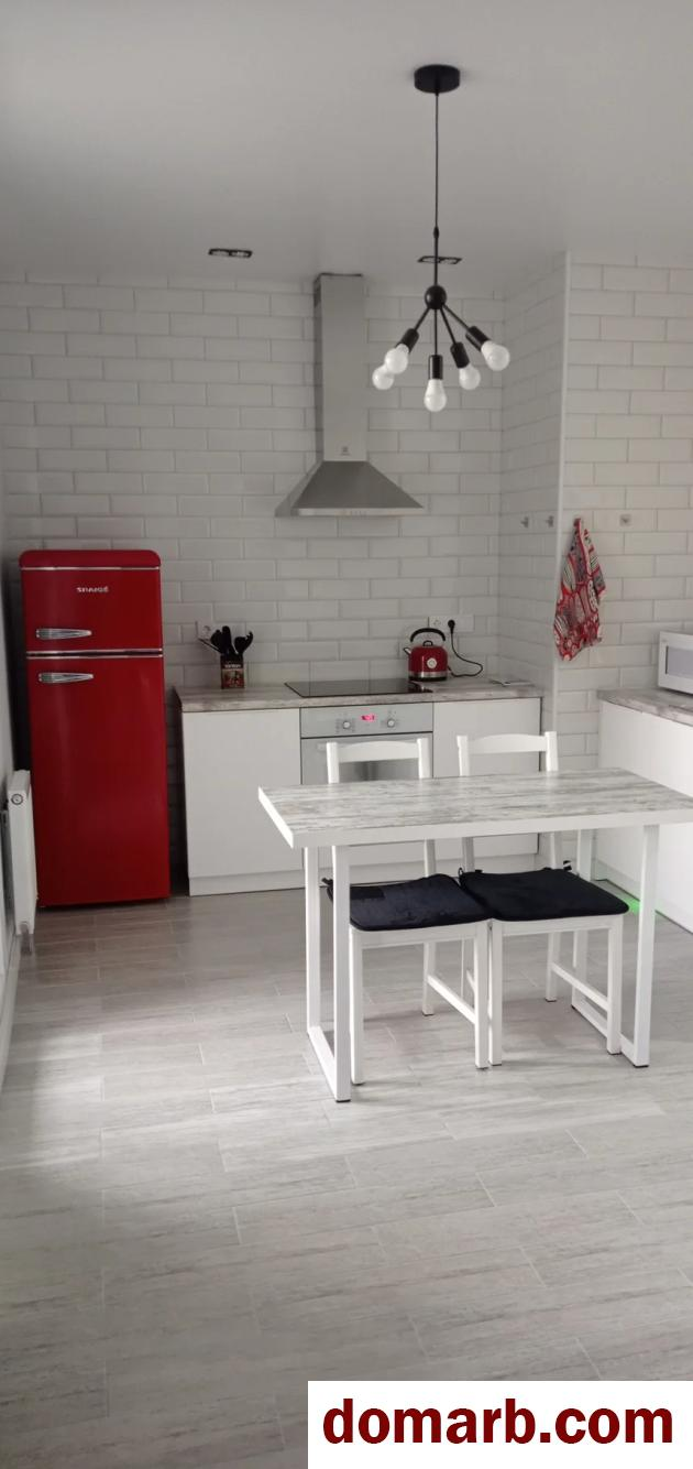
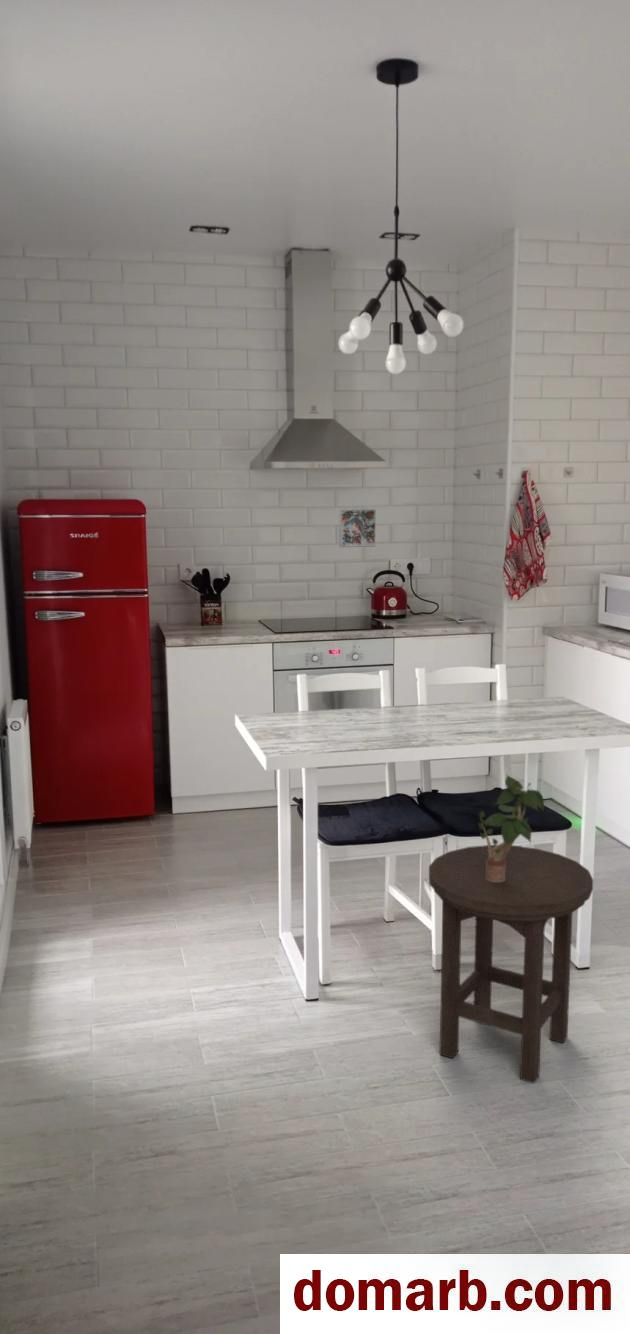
+ decorative tile [338,508,376,548]
+ potted plant [477,773,546,882]
+ stool [428,844,594,1084]
